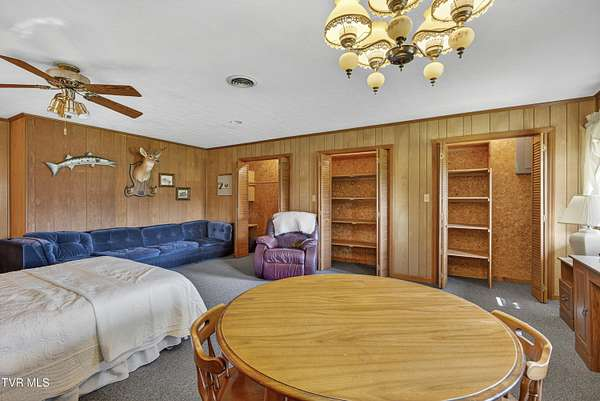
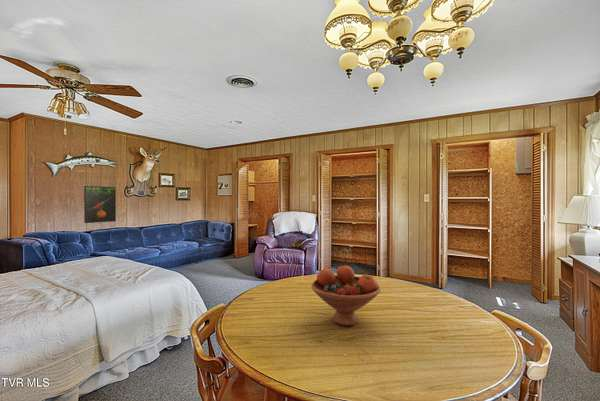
+ fruit bowl [311,265,381,327]
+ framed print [83,185,117,224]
